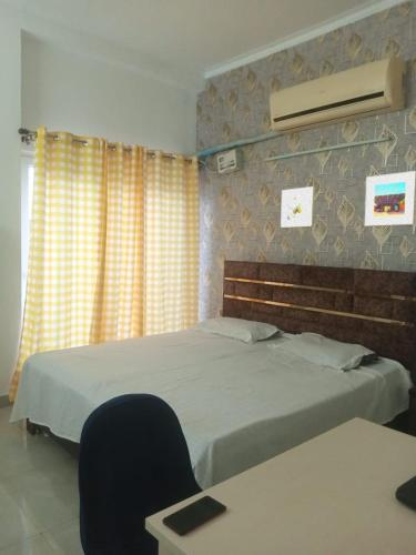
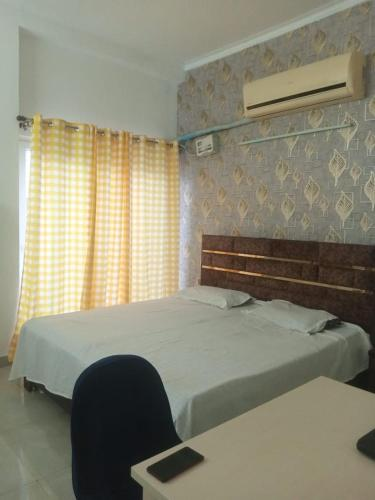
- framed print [280,185,315,229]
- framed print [364,170,416,228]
